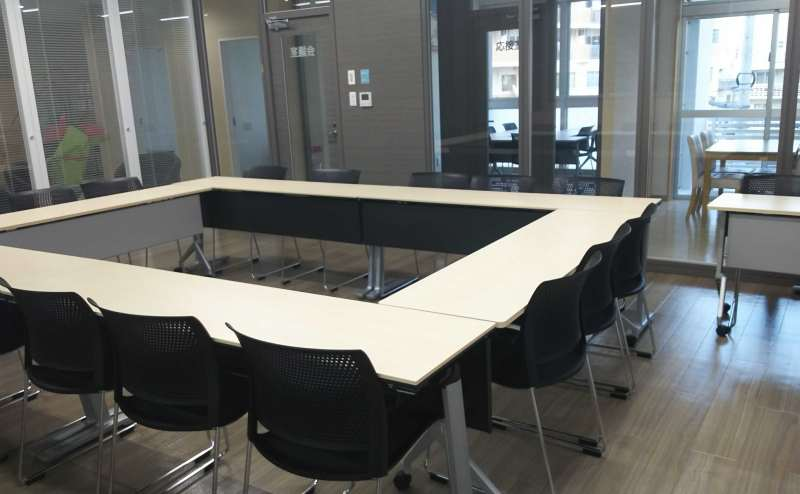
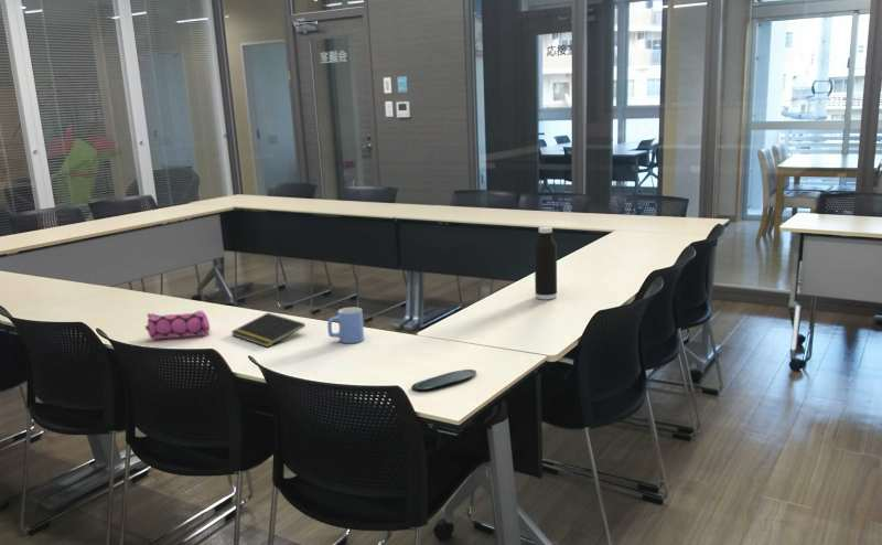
+ oval tray [410,368,477,391]
+ water bottle [534,226,558,300]
+ notepad [229,312,306,349]
+ pencil case [144,310,211,340]
+ mug [326,307,365,344]
